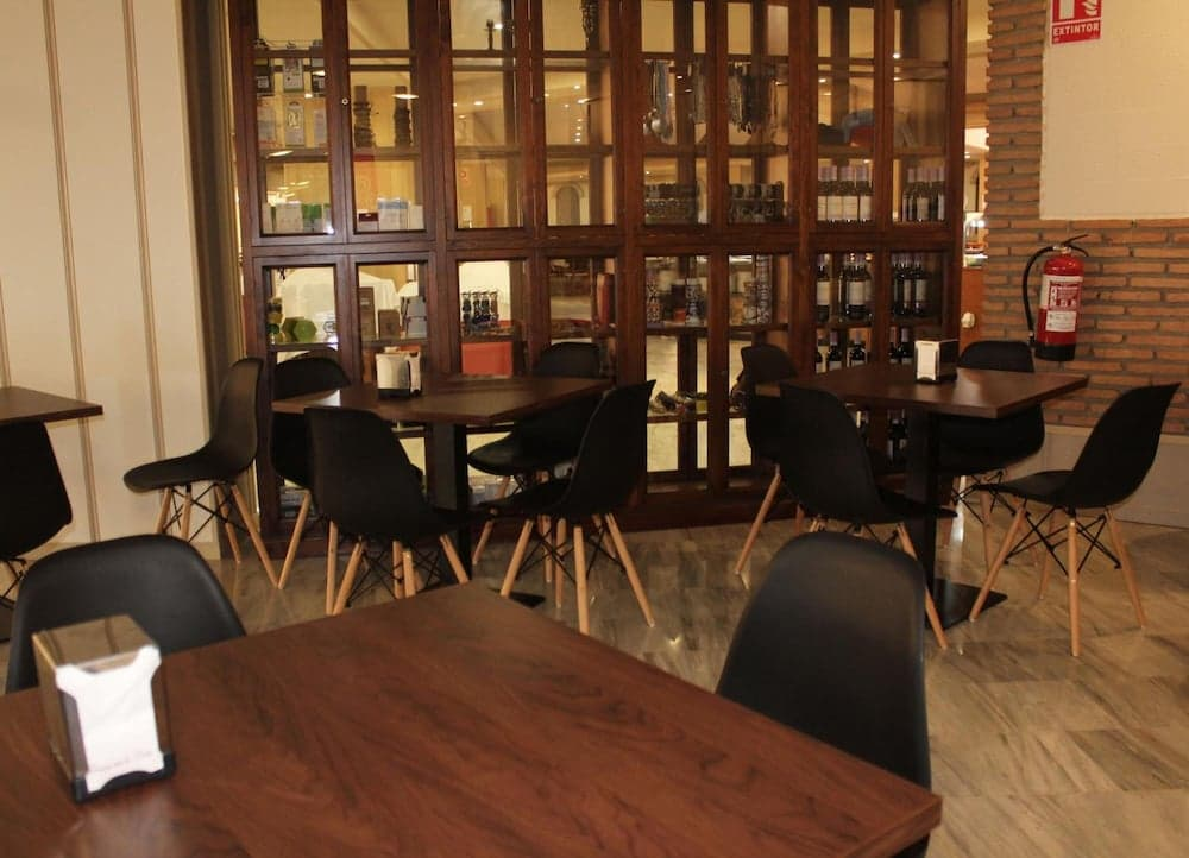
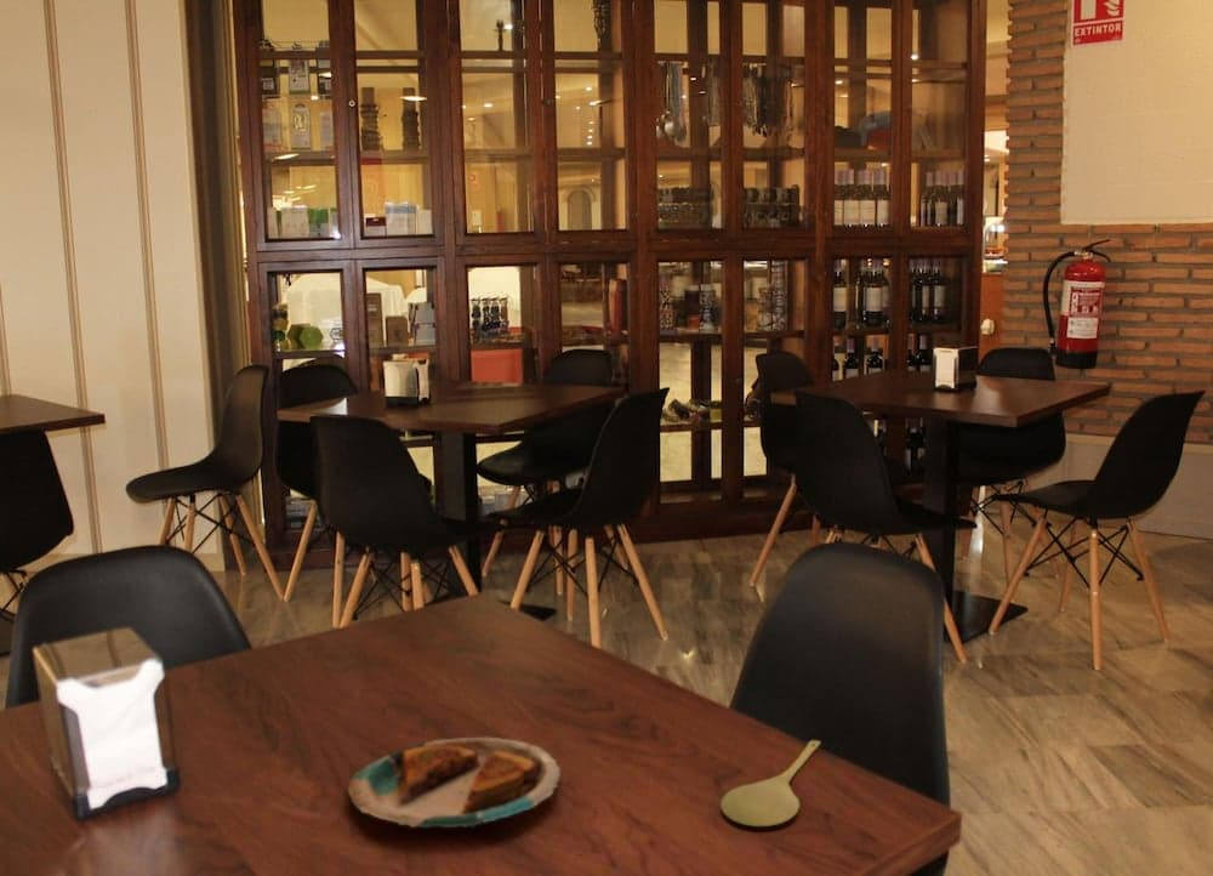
+ plate [347,736,562,830]
+ spoon [719,739,822,827]
